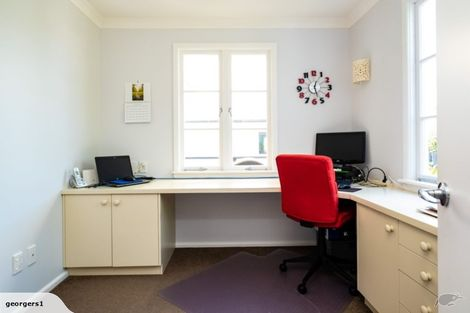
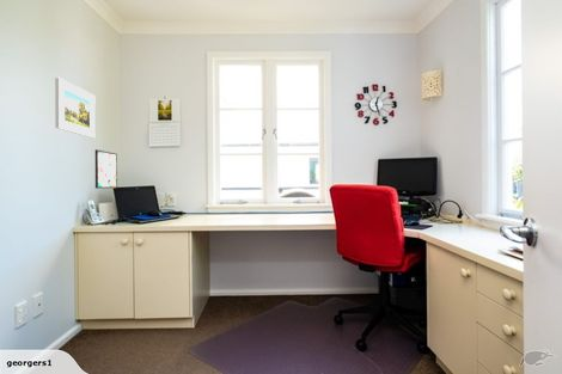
+ wall art [94,148,118,190]
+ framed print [54,76,97,139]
